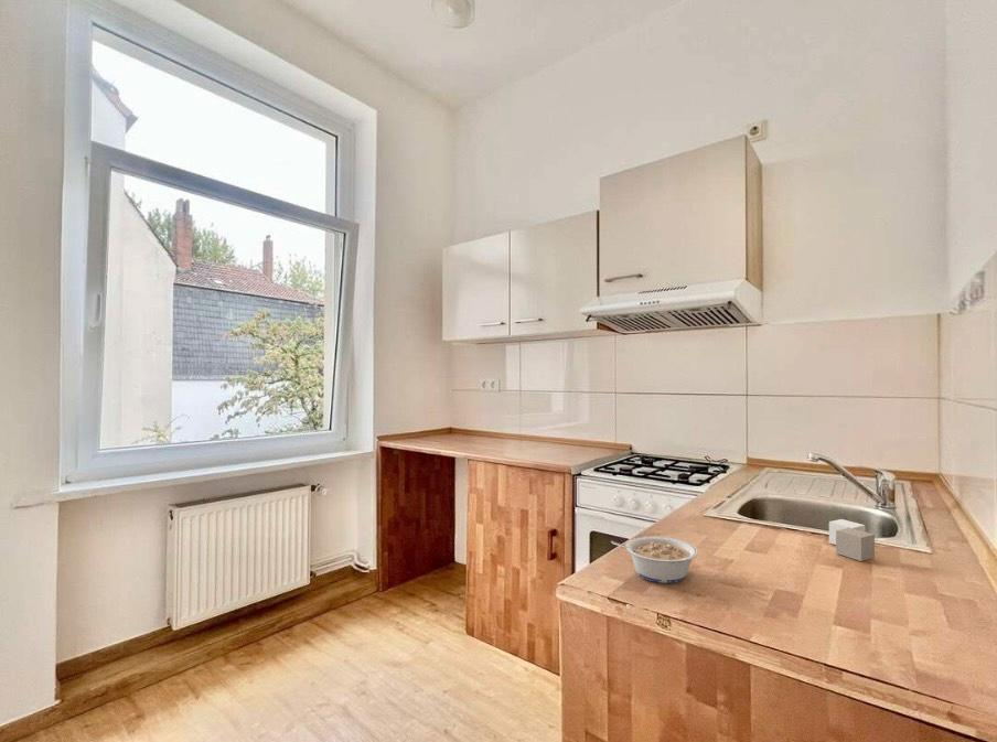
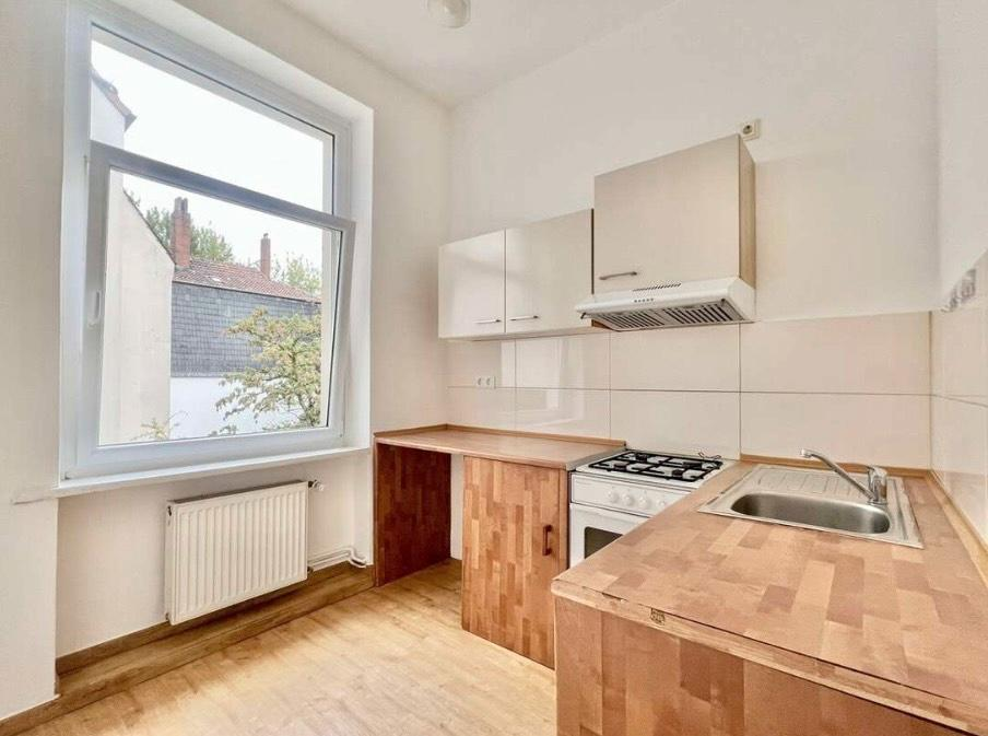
- sponge [828,518,876,562]
- legume [610,535,699,584]
